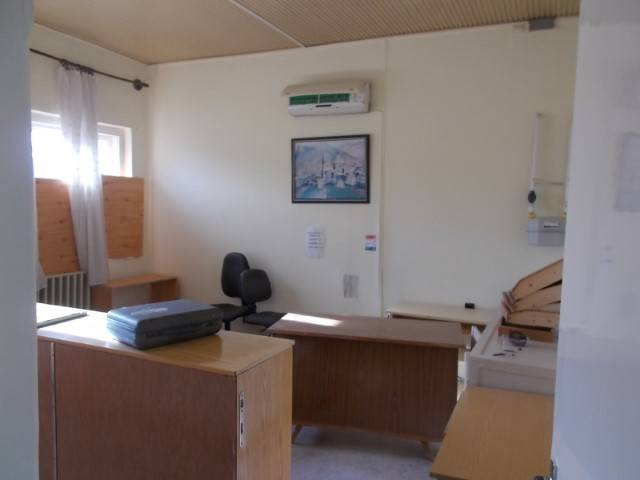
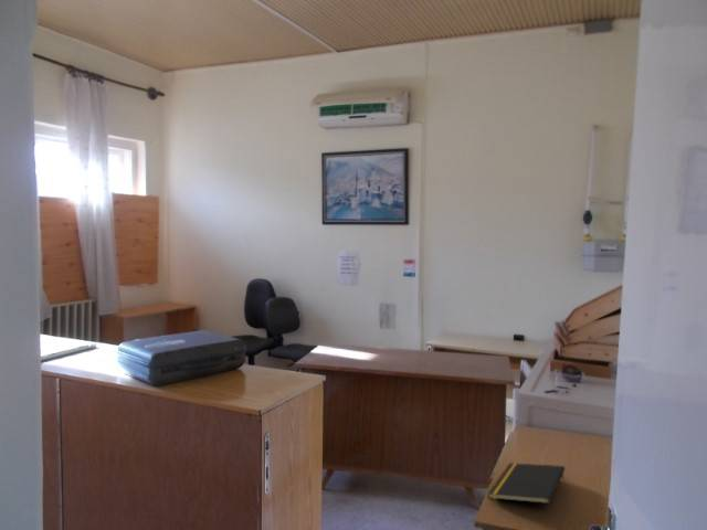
+ notepad [487,462,566,505]
